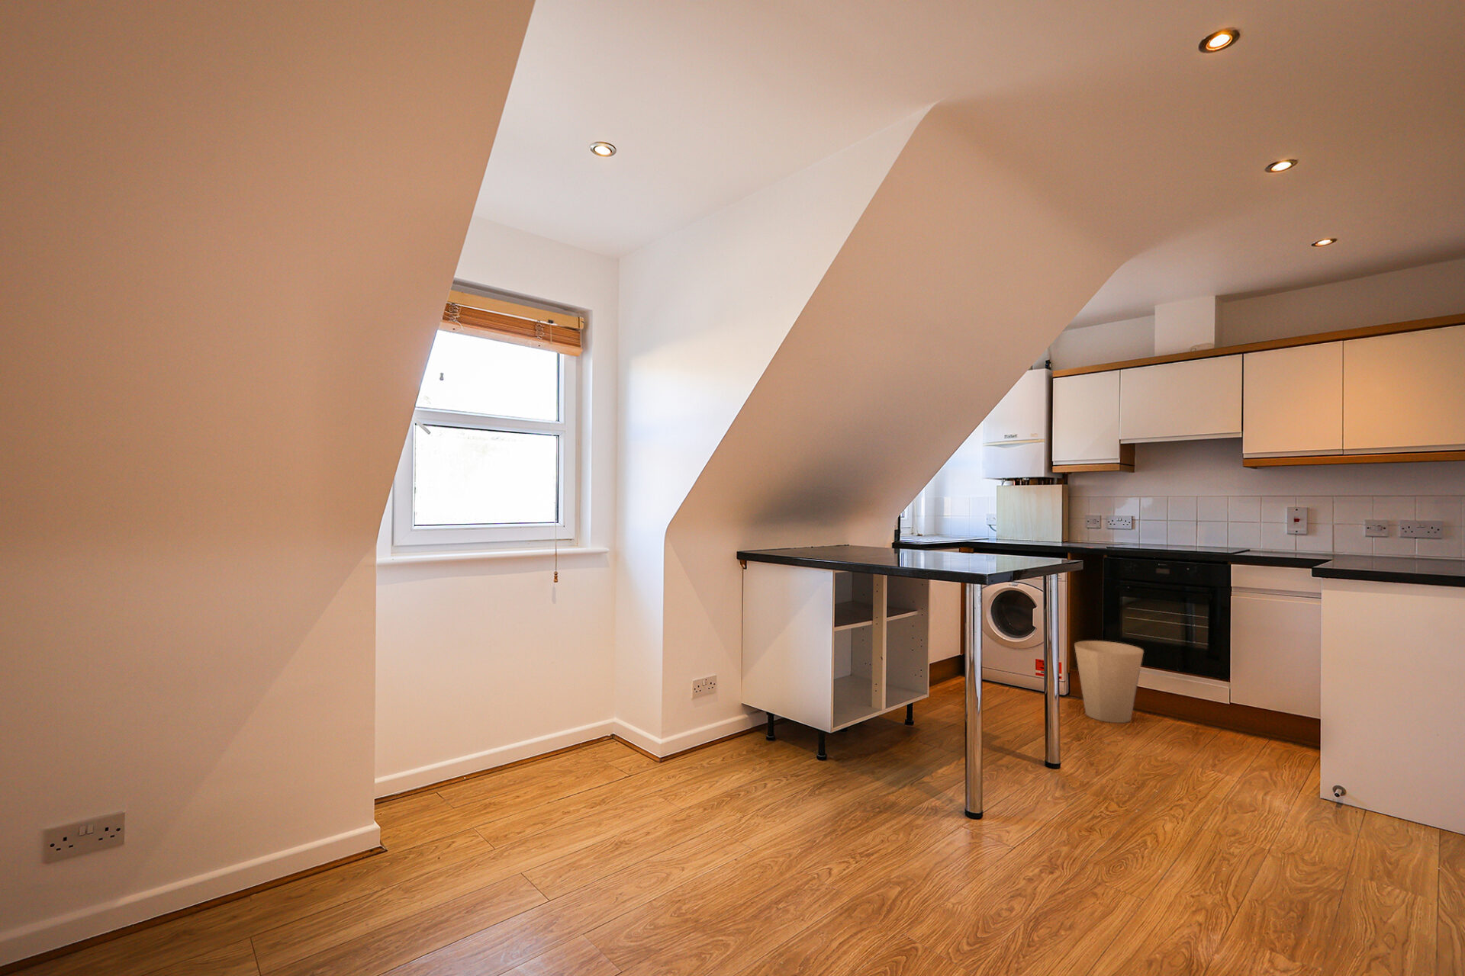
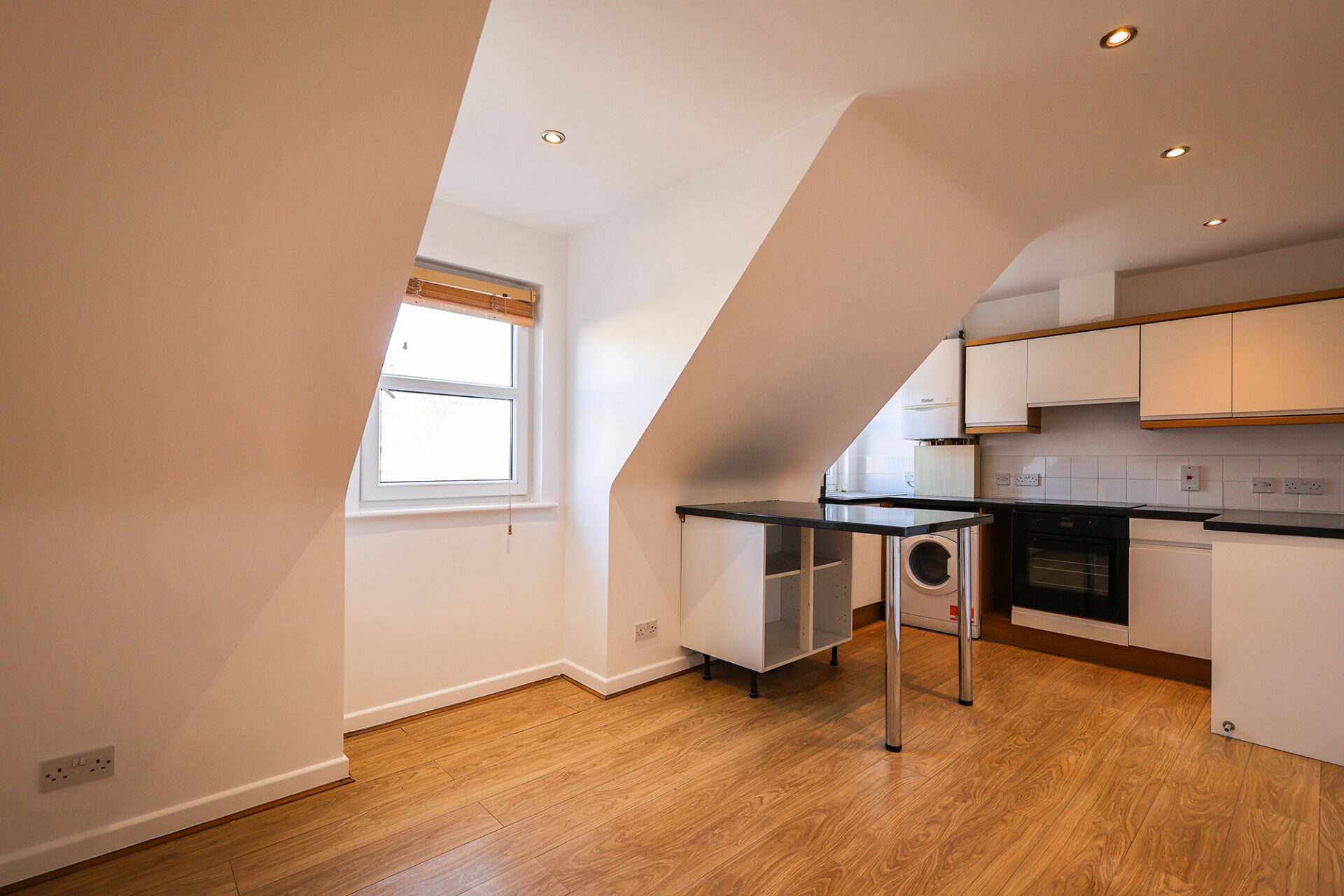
- trash can [1074,639,1145,723]
